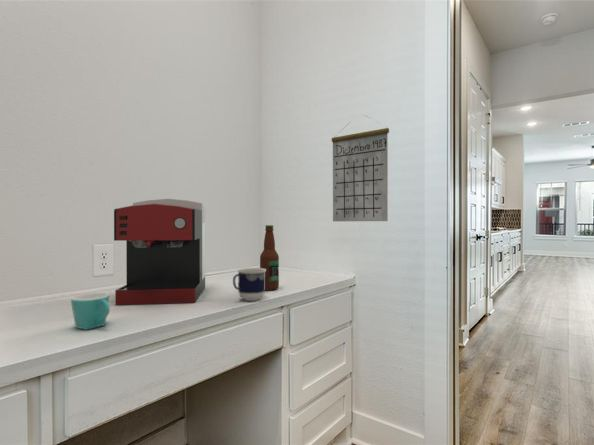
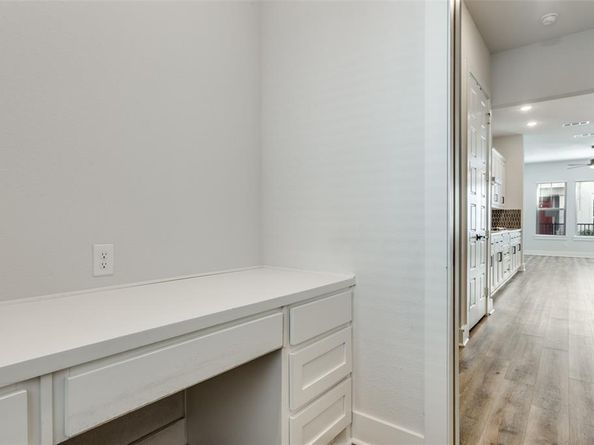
- coffee maker [113,198,206,306]
- calendar [331,115,390,222]
- bottle [259,224,280,291]
- cup [232,267,266,302]
- mug [70,292,111,331]
